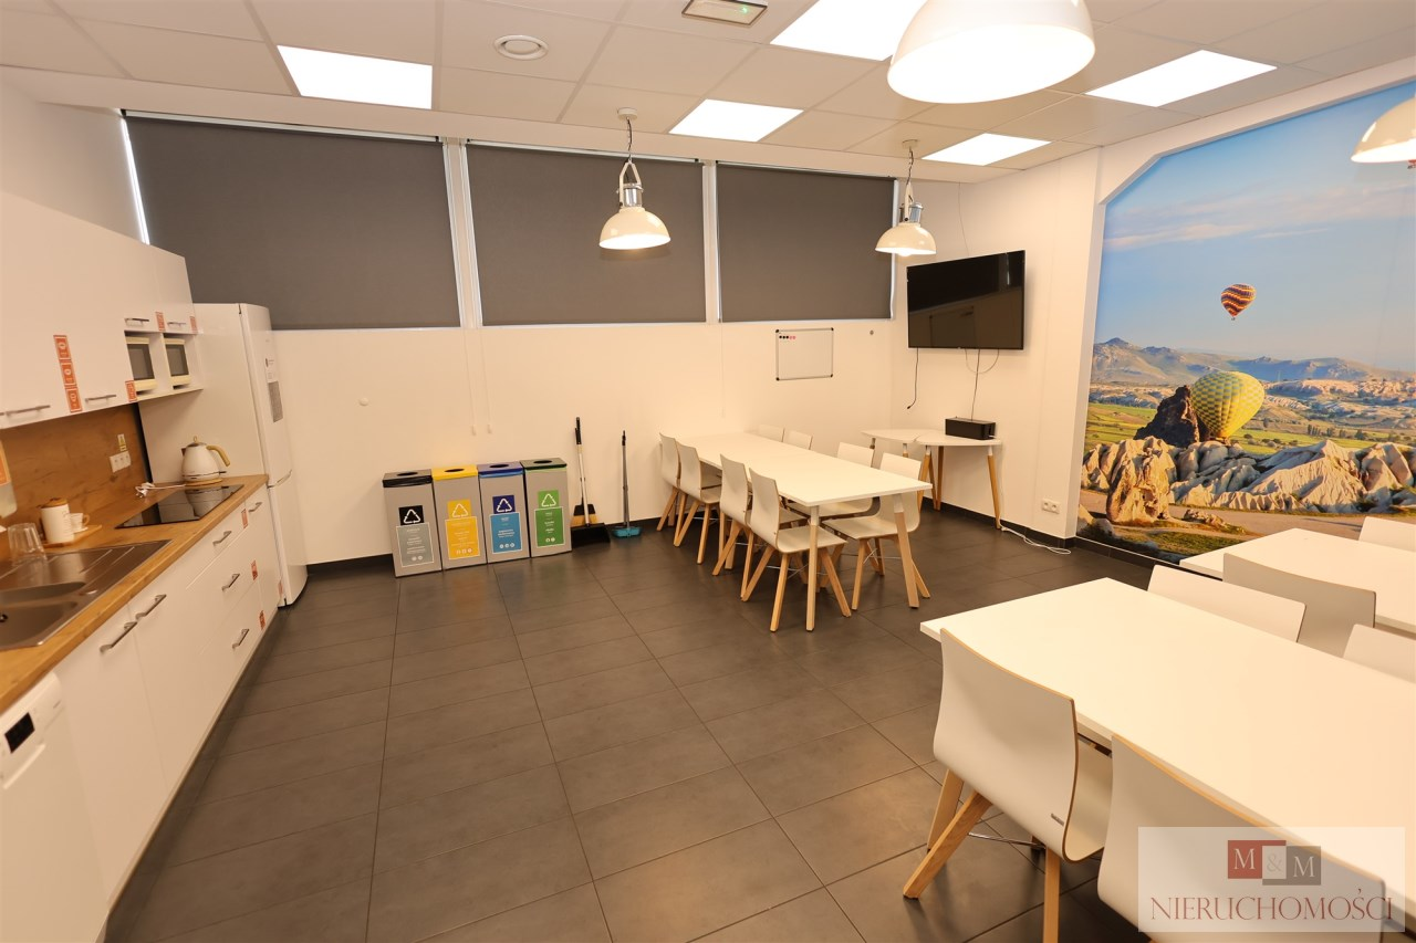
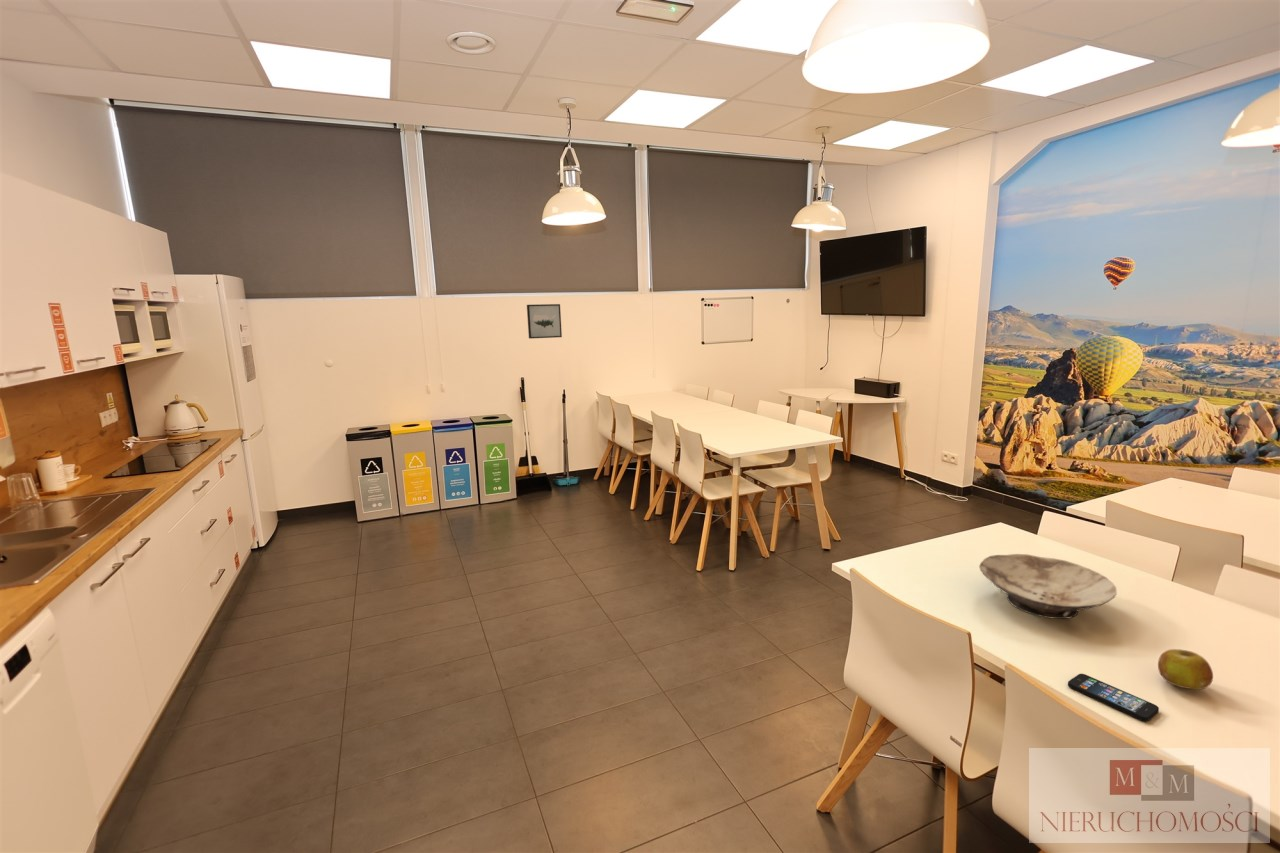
+ wall art [526,303,563,340]
+ bowl [978,553,1118,620]
+ smartphone [1067,673,1160,722]
+ fruit [1157,648,1214,691]
